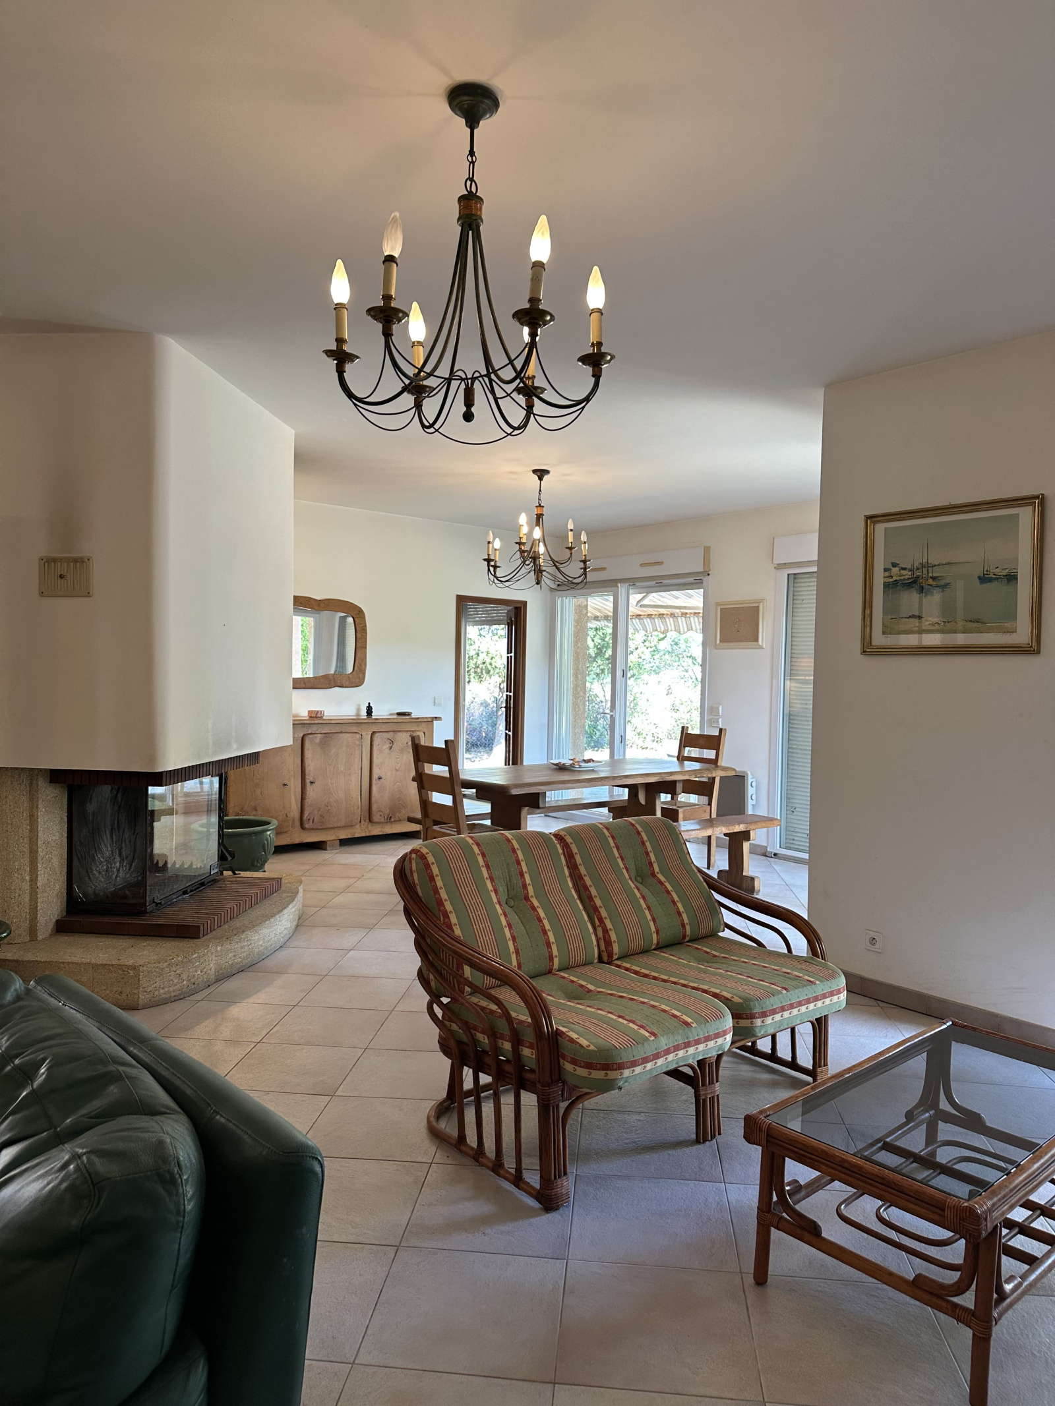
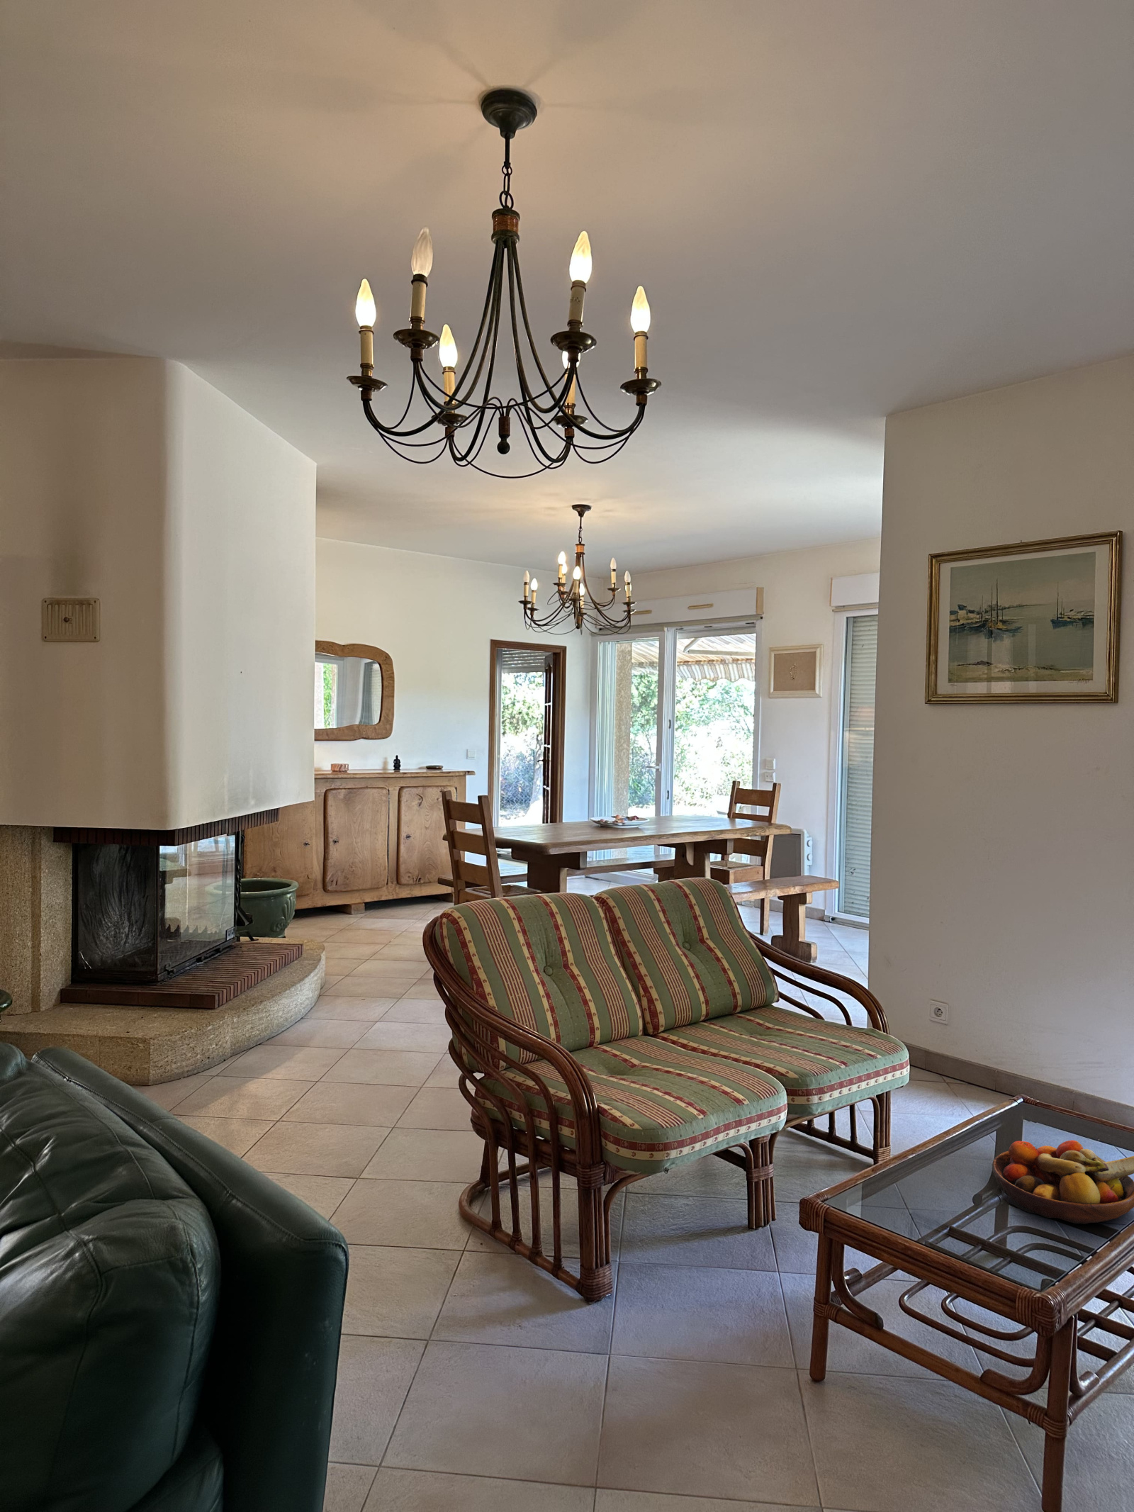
+ fruit bowl [991,1140,1134,1225]
